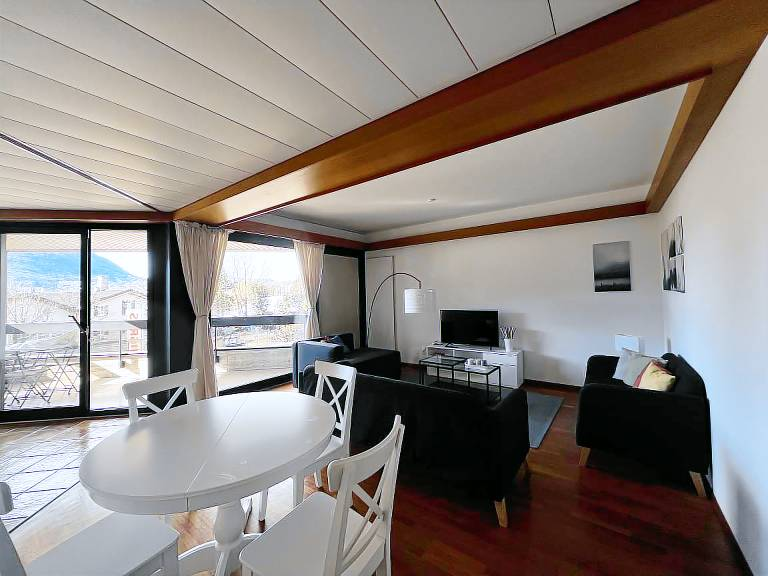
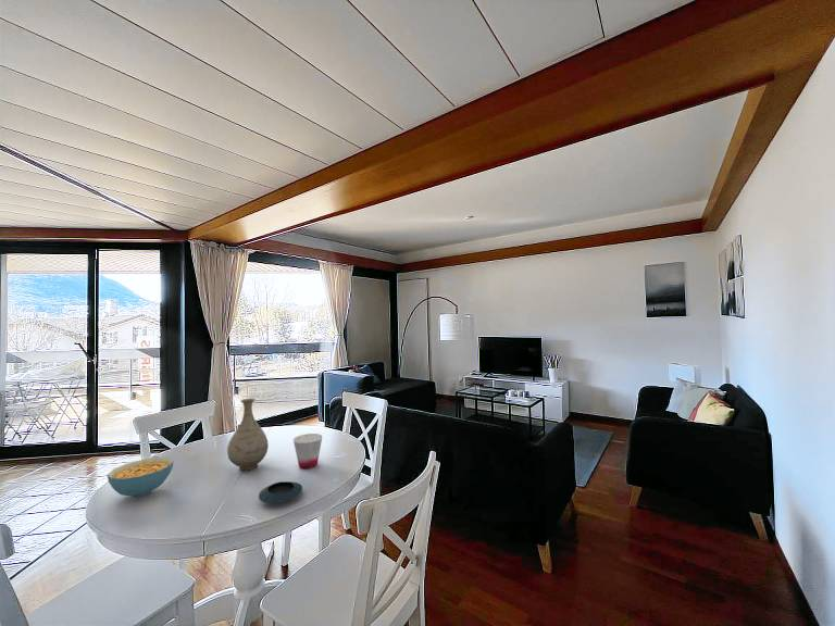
+ cereal bowl [107,456,175,498]
+ vase [226,398,270,472]
+ saucer [258,480,303,504]
+ cup [292,433,323,470]
